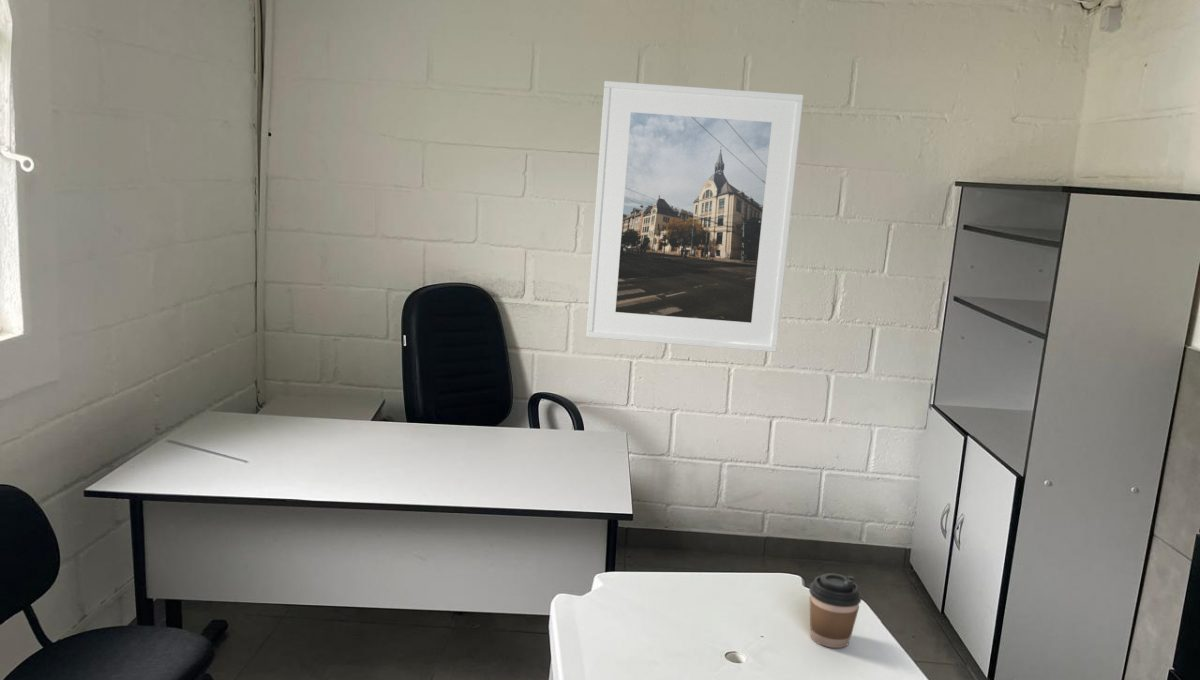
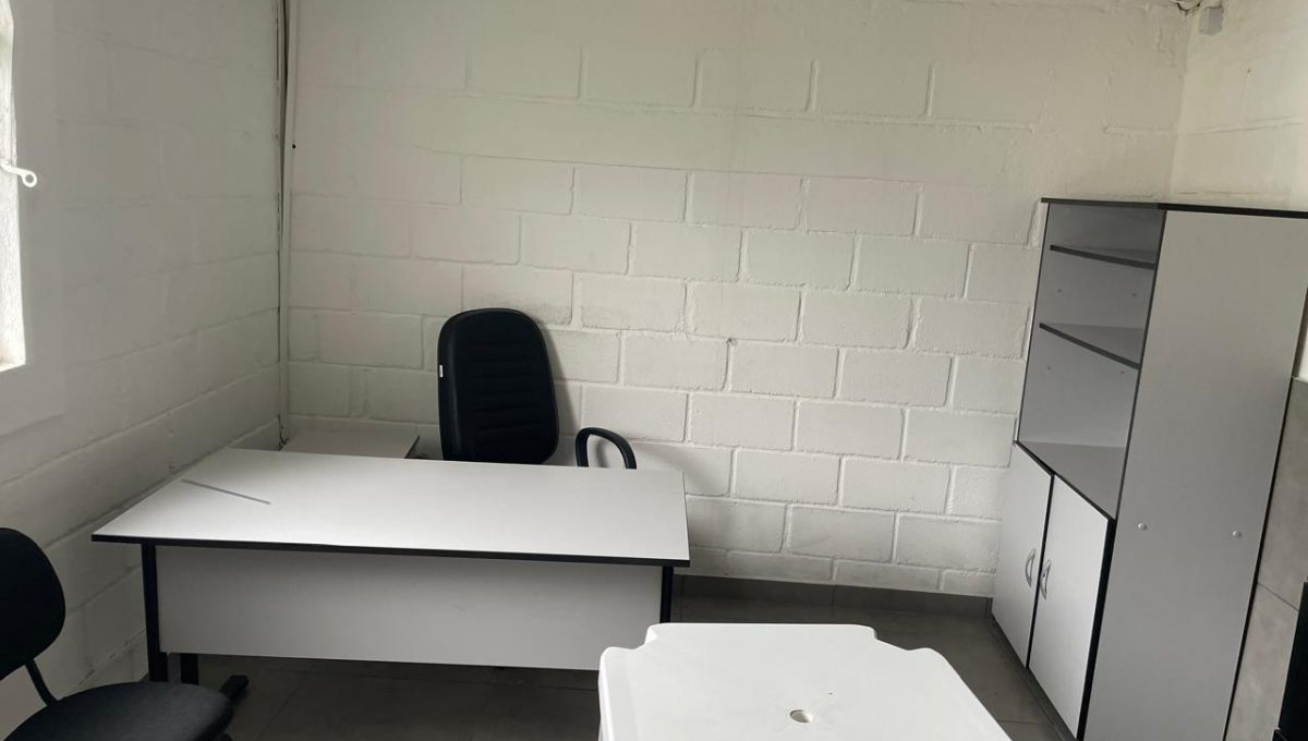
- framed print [585,80,804,353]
- coffee cup [808,572,863,649]
